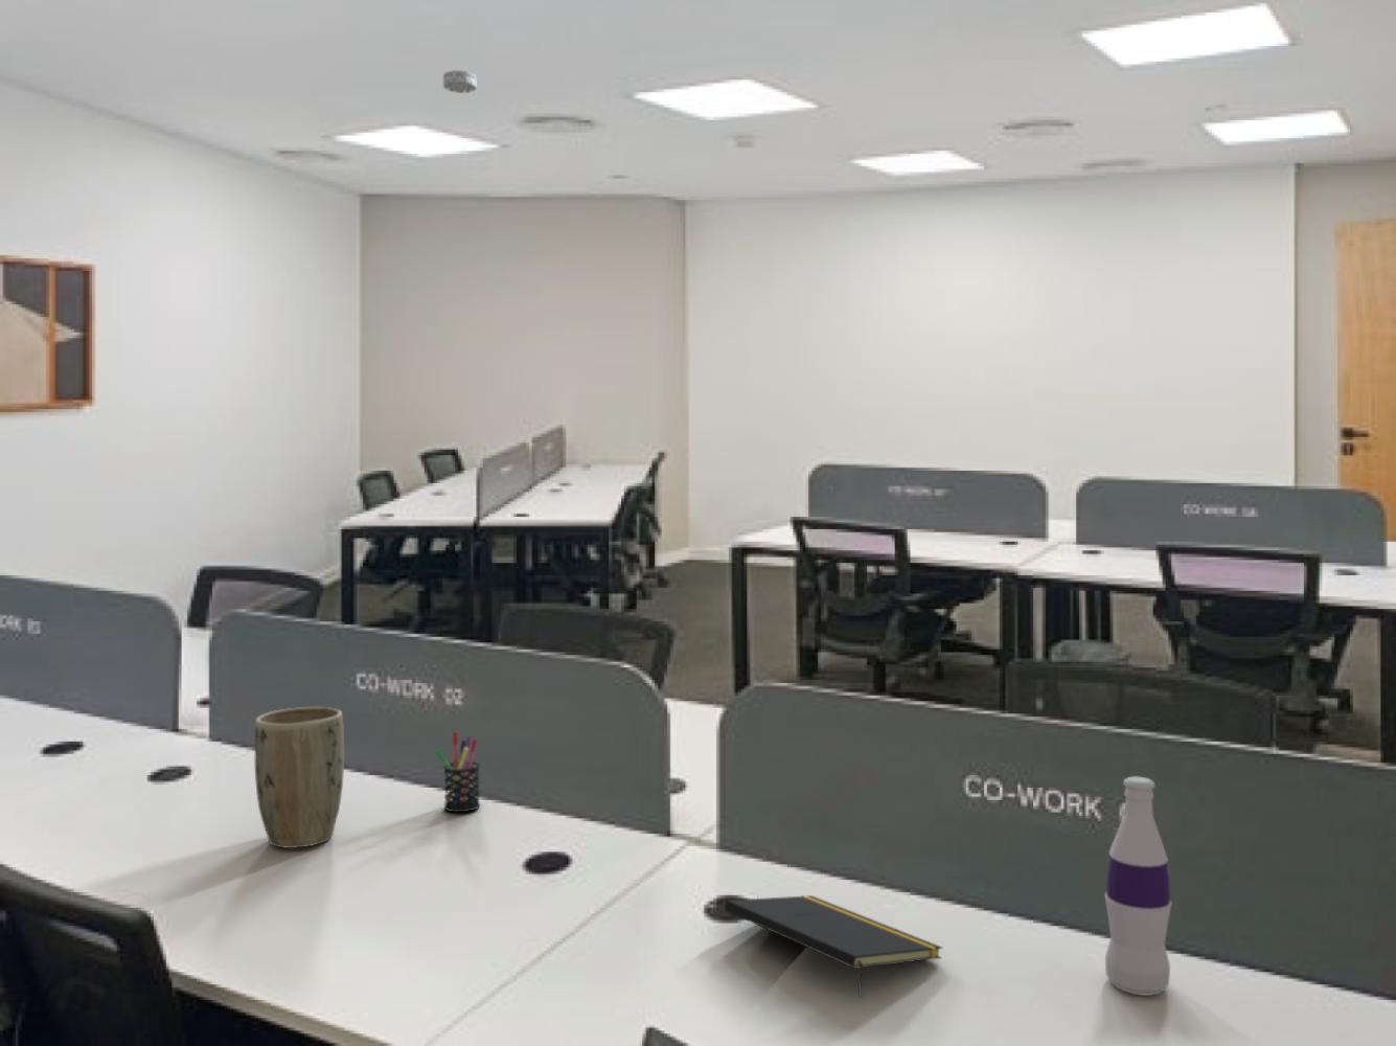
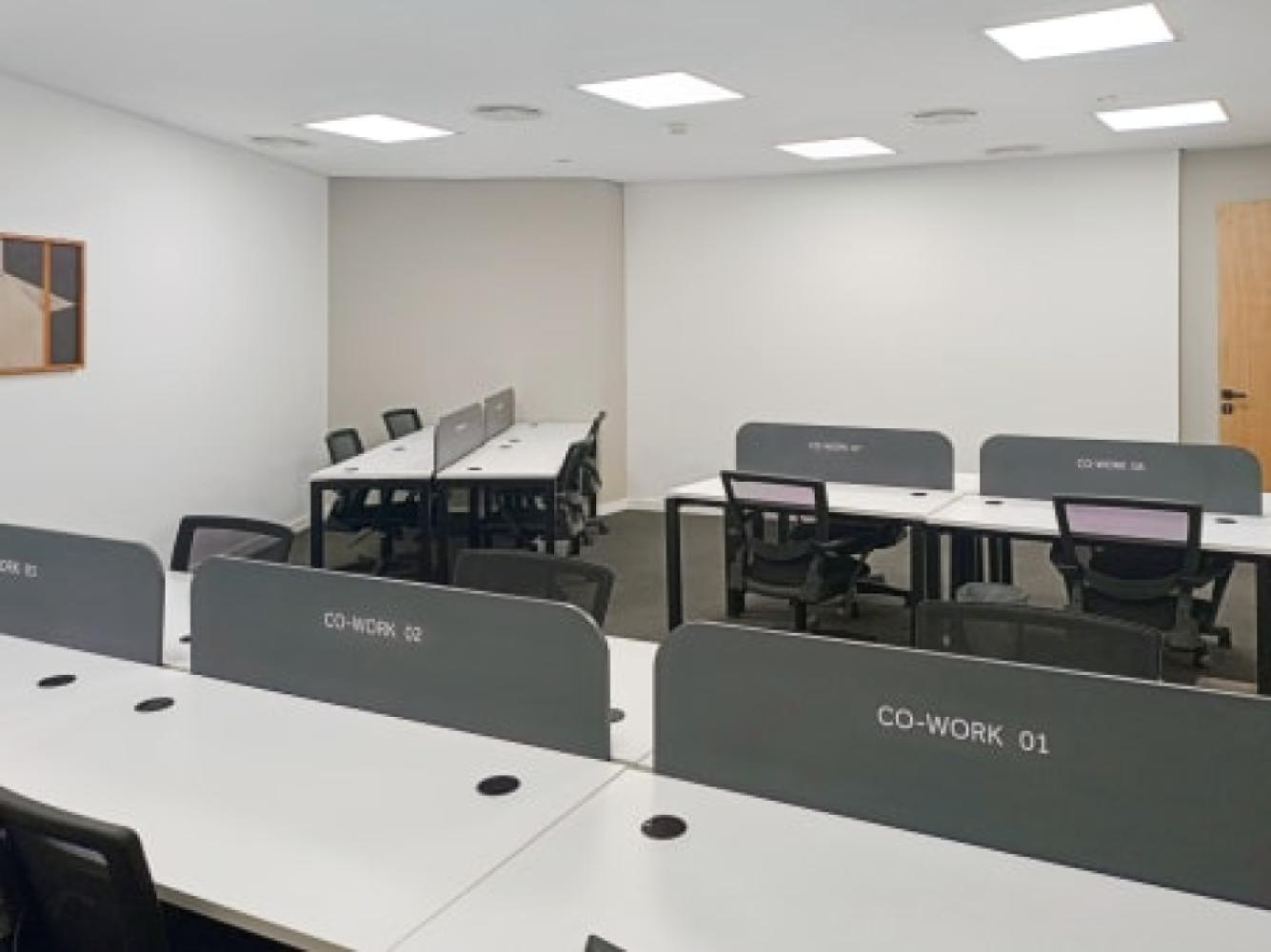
- pen holder [433,731,481,813]
- plant pot [253,706,345,849]
- bottle [1104,775,1172,997]
- smoke detector [443,69,477,94]
- notepad [724,894,943,998]
